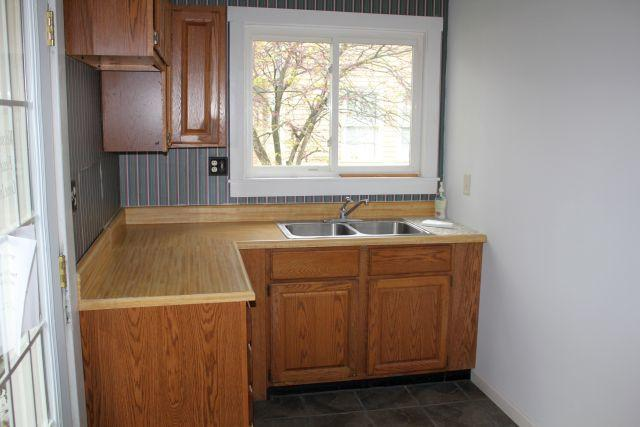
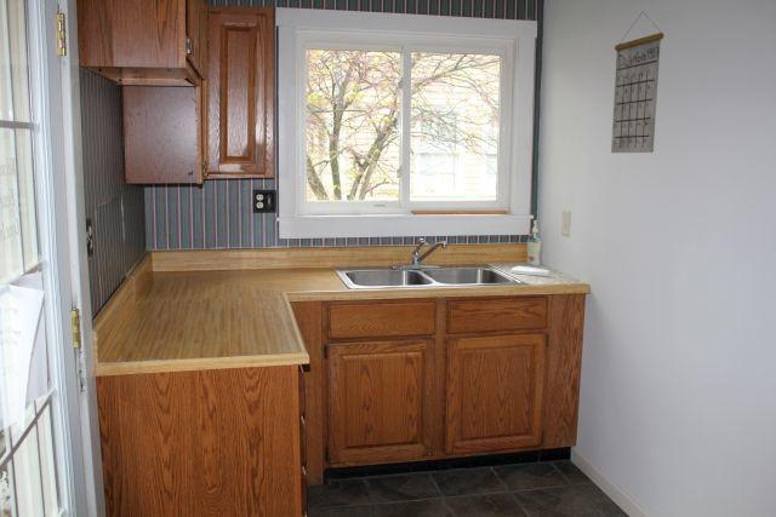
+ calendar [610,11,664,154]
